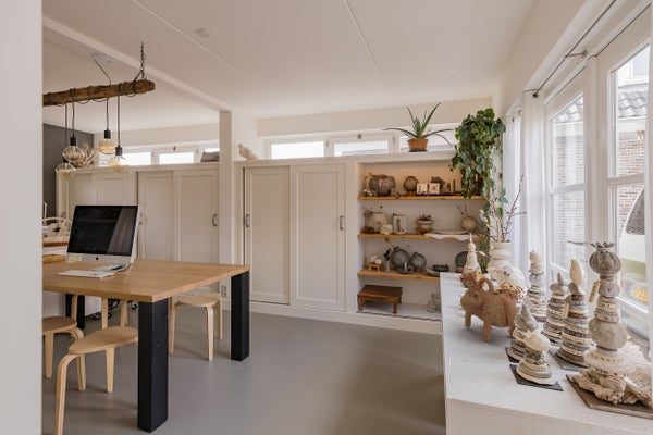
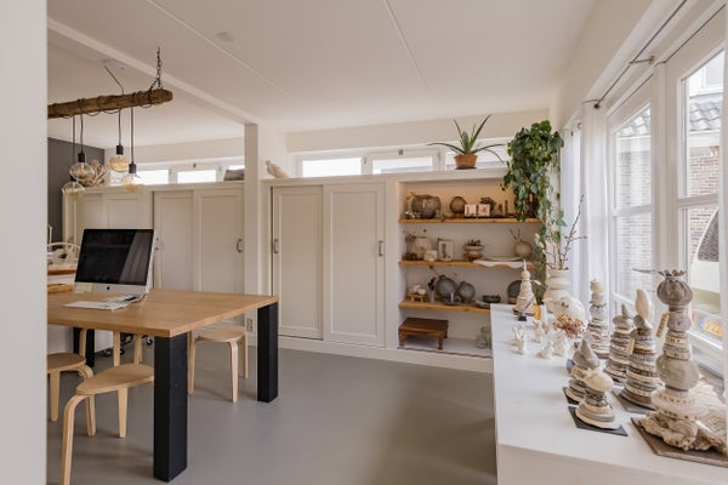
- ceramic vessel [459,270,519,341]
